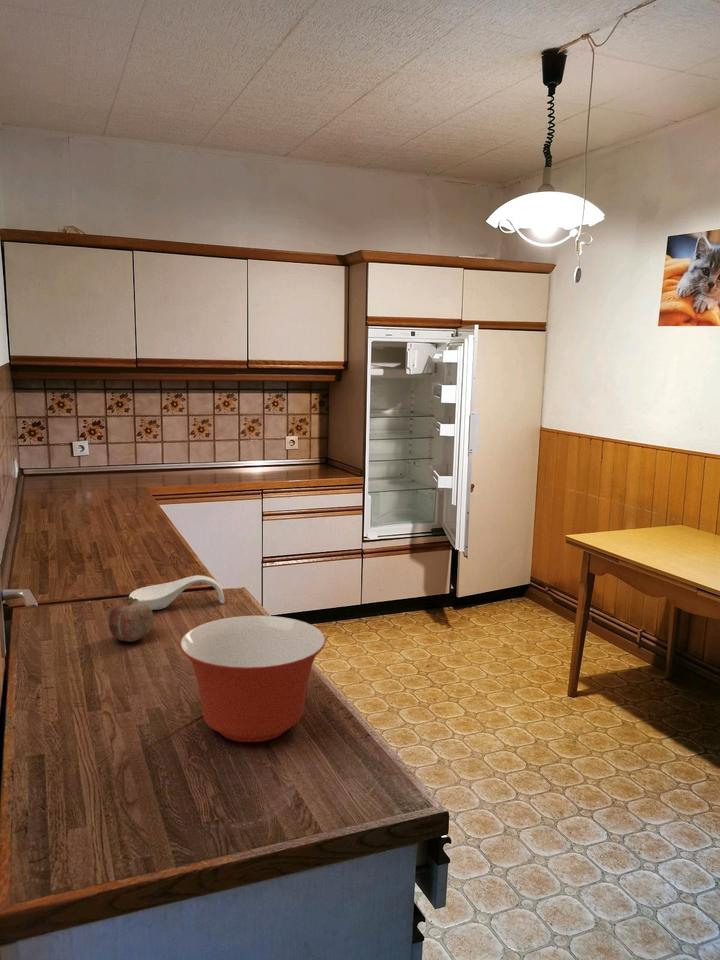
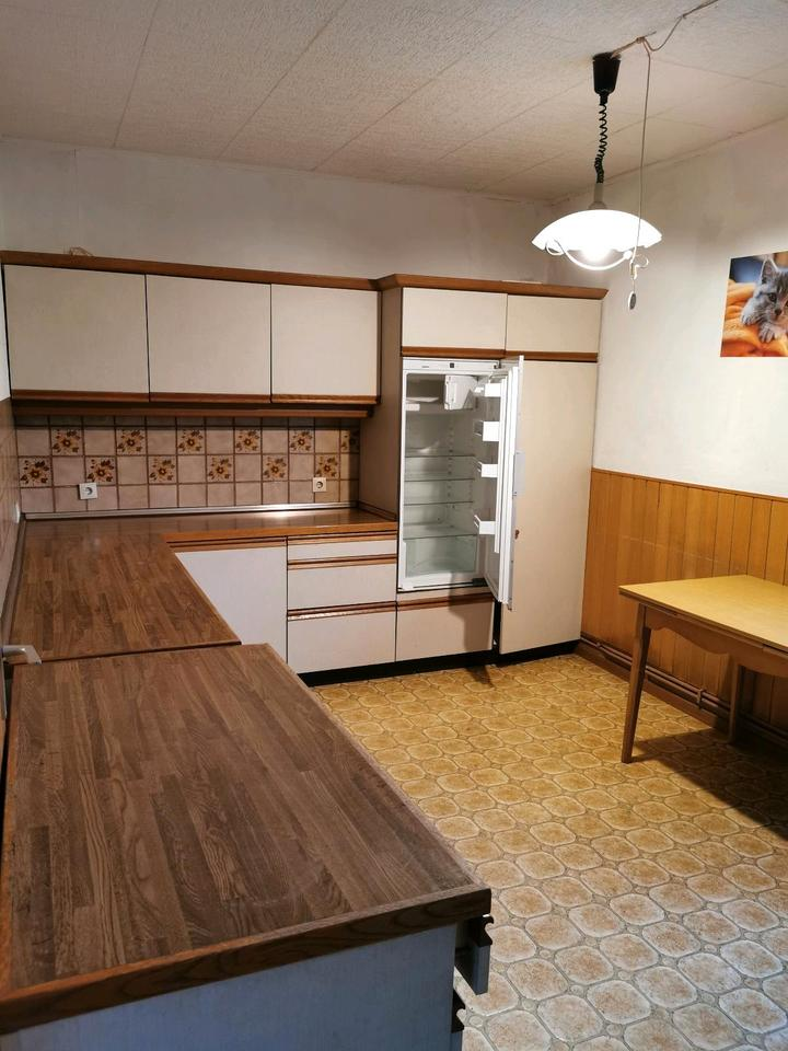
- mixing bowl [179,615,327,743]
- spoon rest [128,574,226,611]
- fruit [108,595,155,642]
